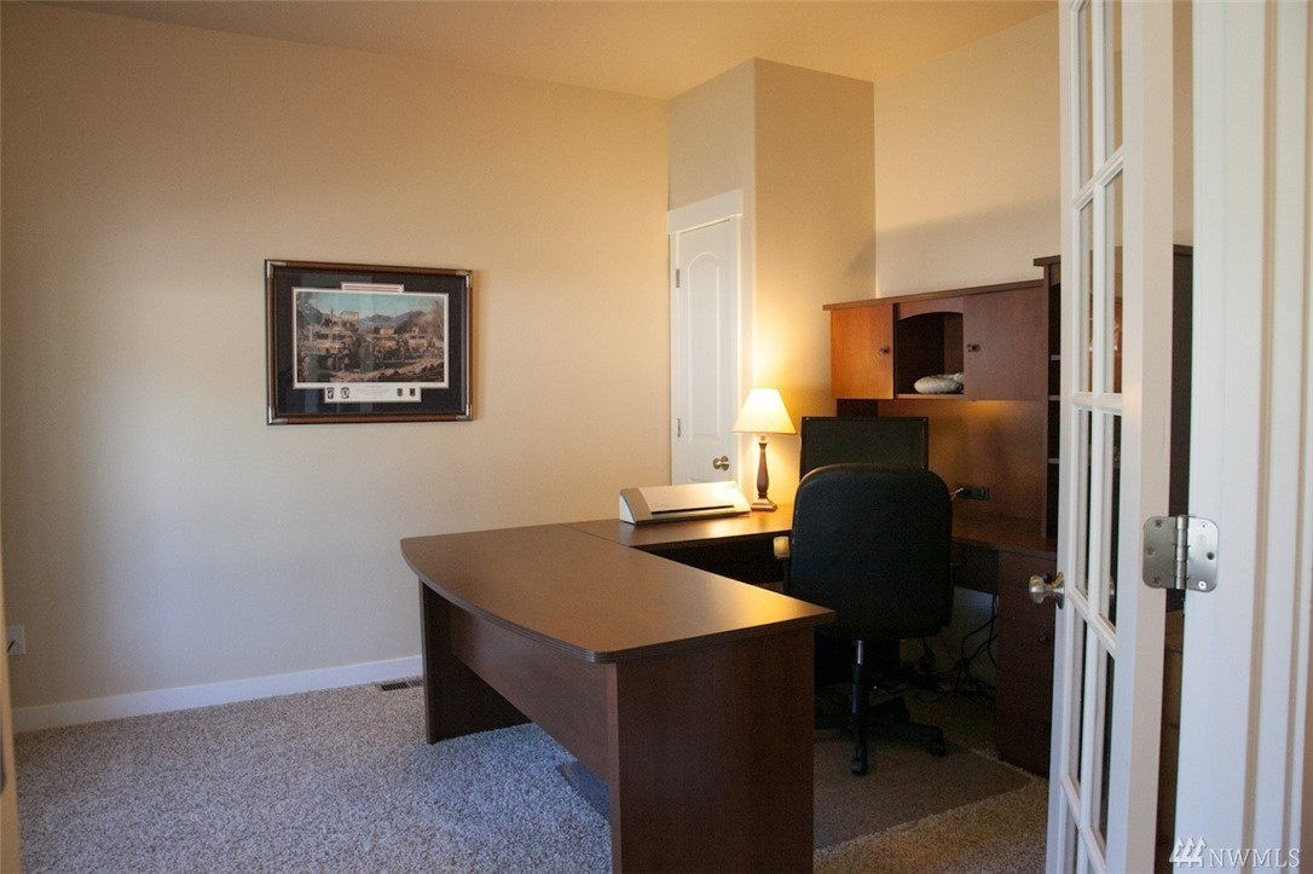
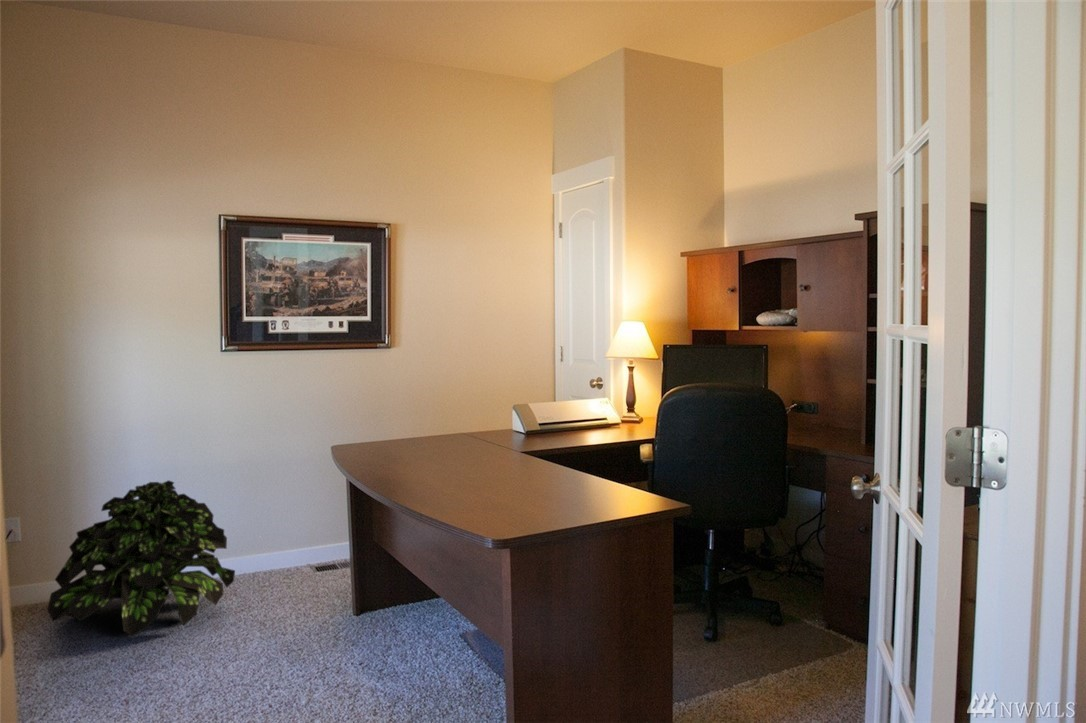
+ potted plant [46,479,236,637]
